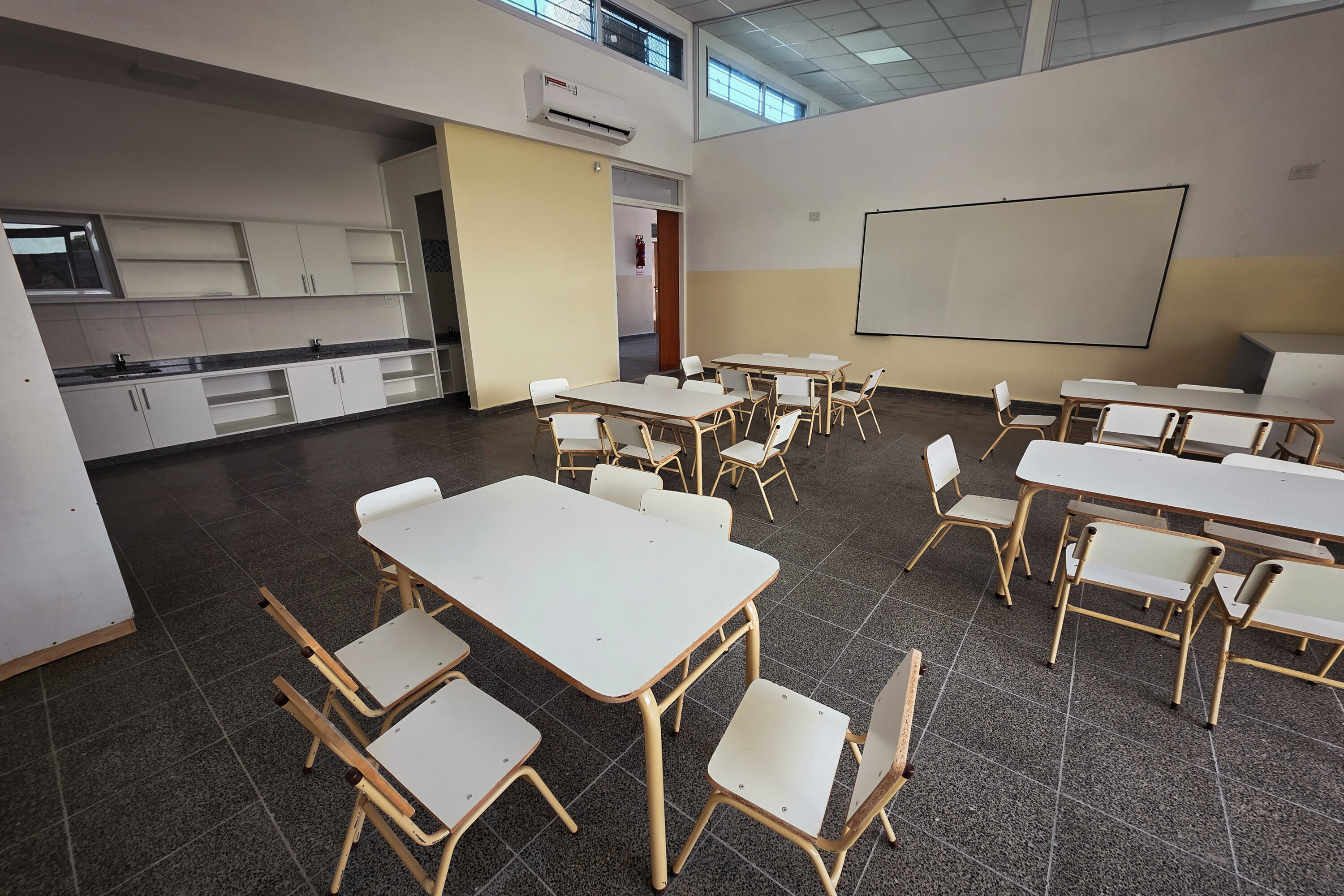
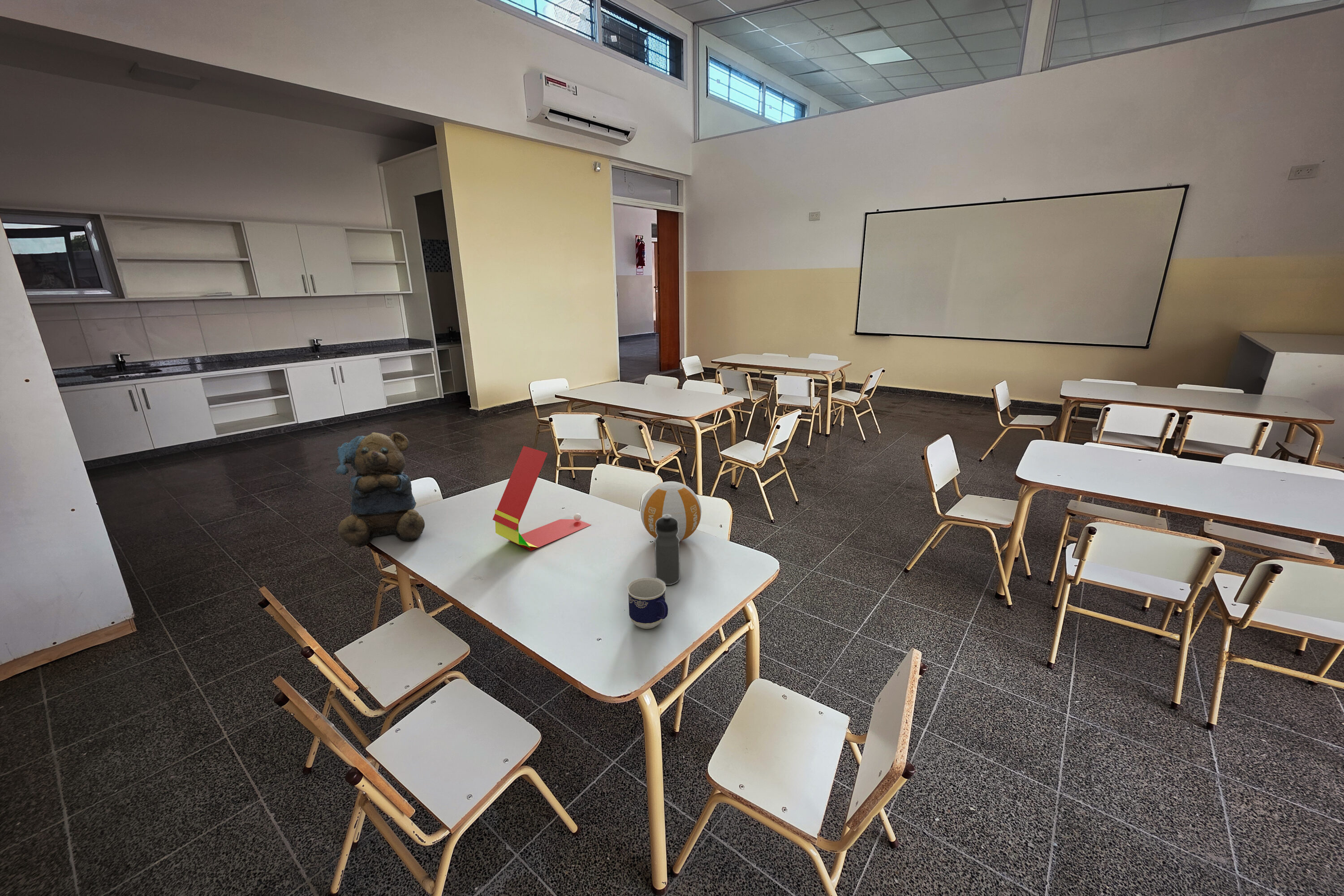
+ cup [626,577,668,629]
+ board game [492,446,591,551]
+ volleyball [640,481,702,542]
+ water bottle [654,514,681,586]
+ teddy bear [335,432,425,549]
